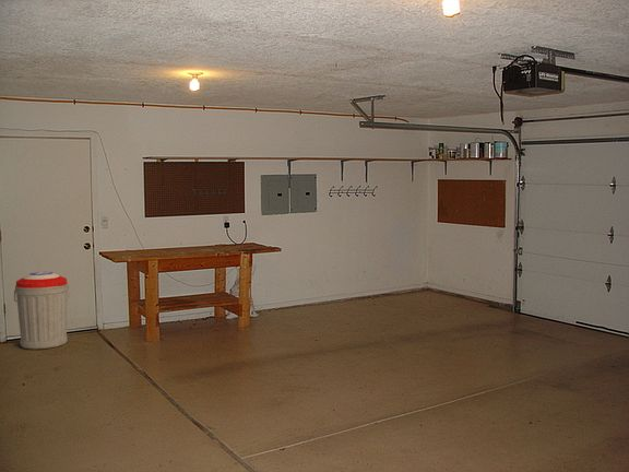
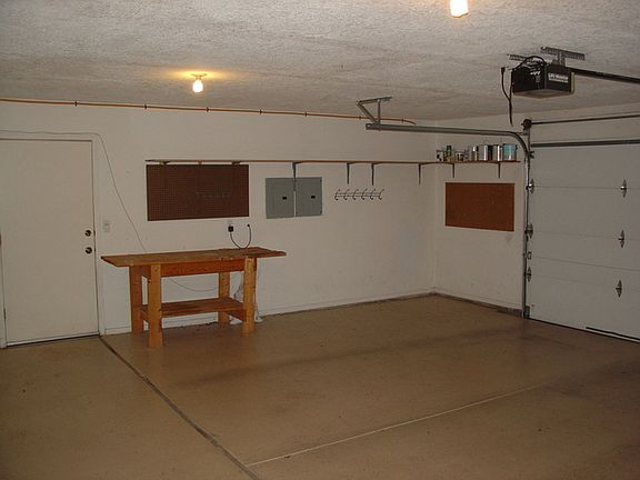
- trash can [13,271,71,351]
